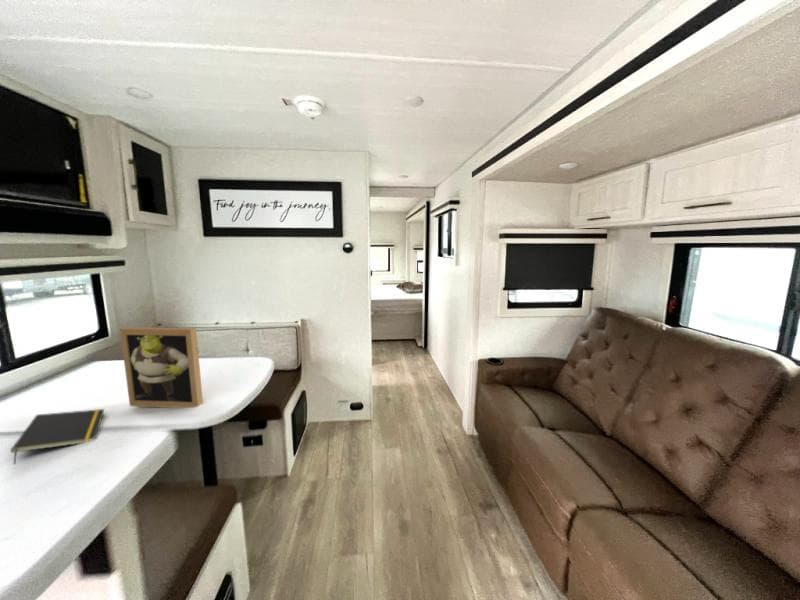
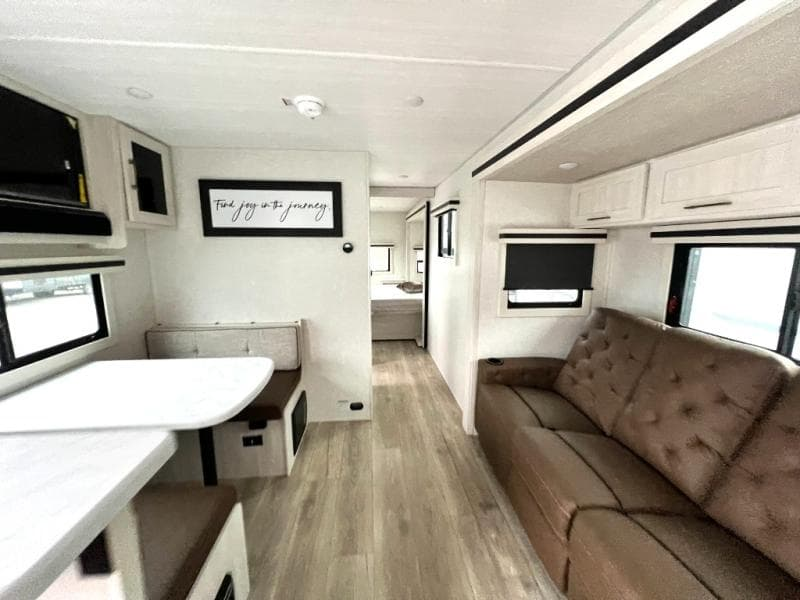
- picture frame [119,326,204,409]
- notepad [10,408,105,465]
